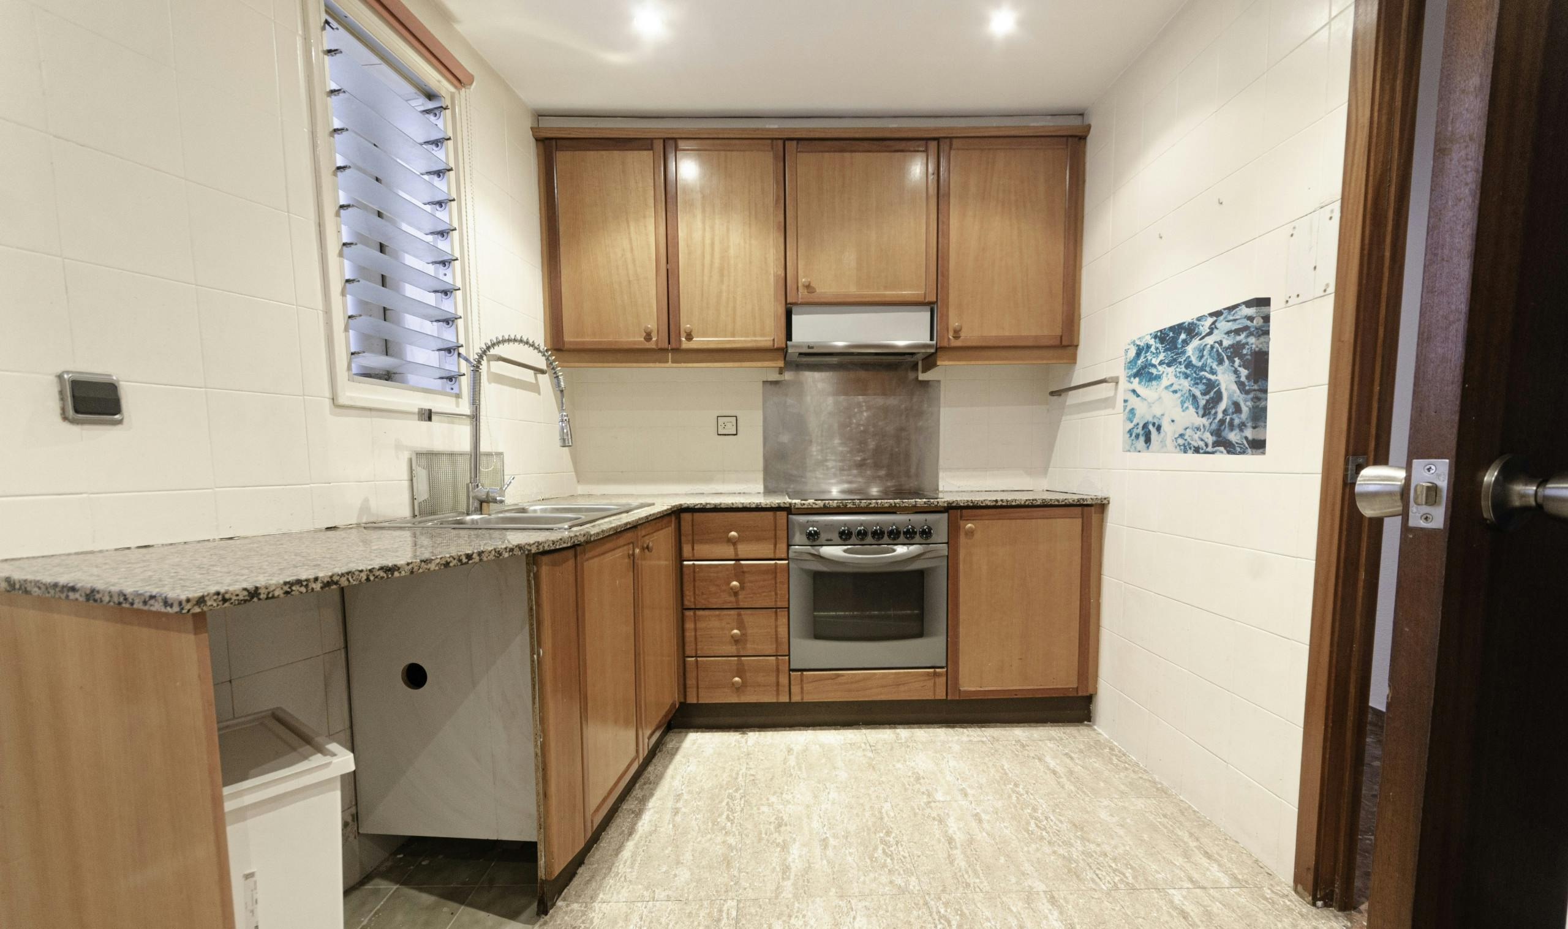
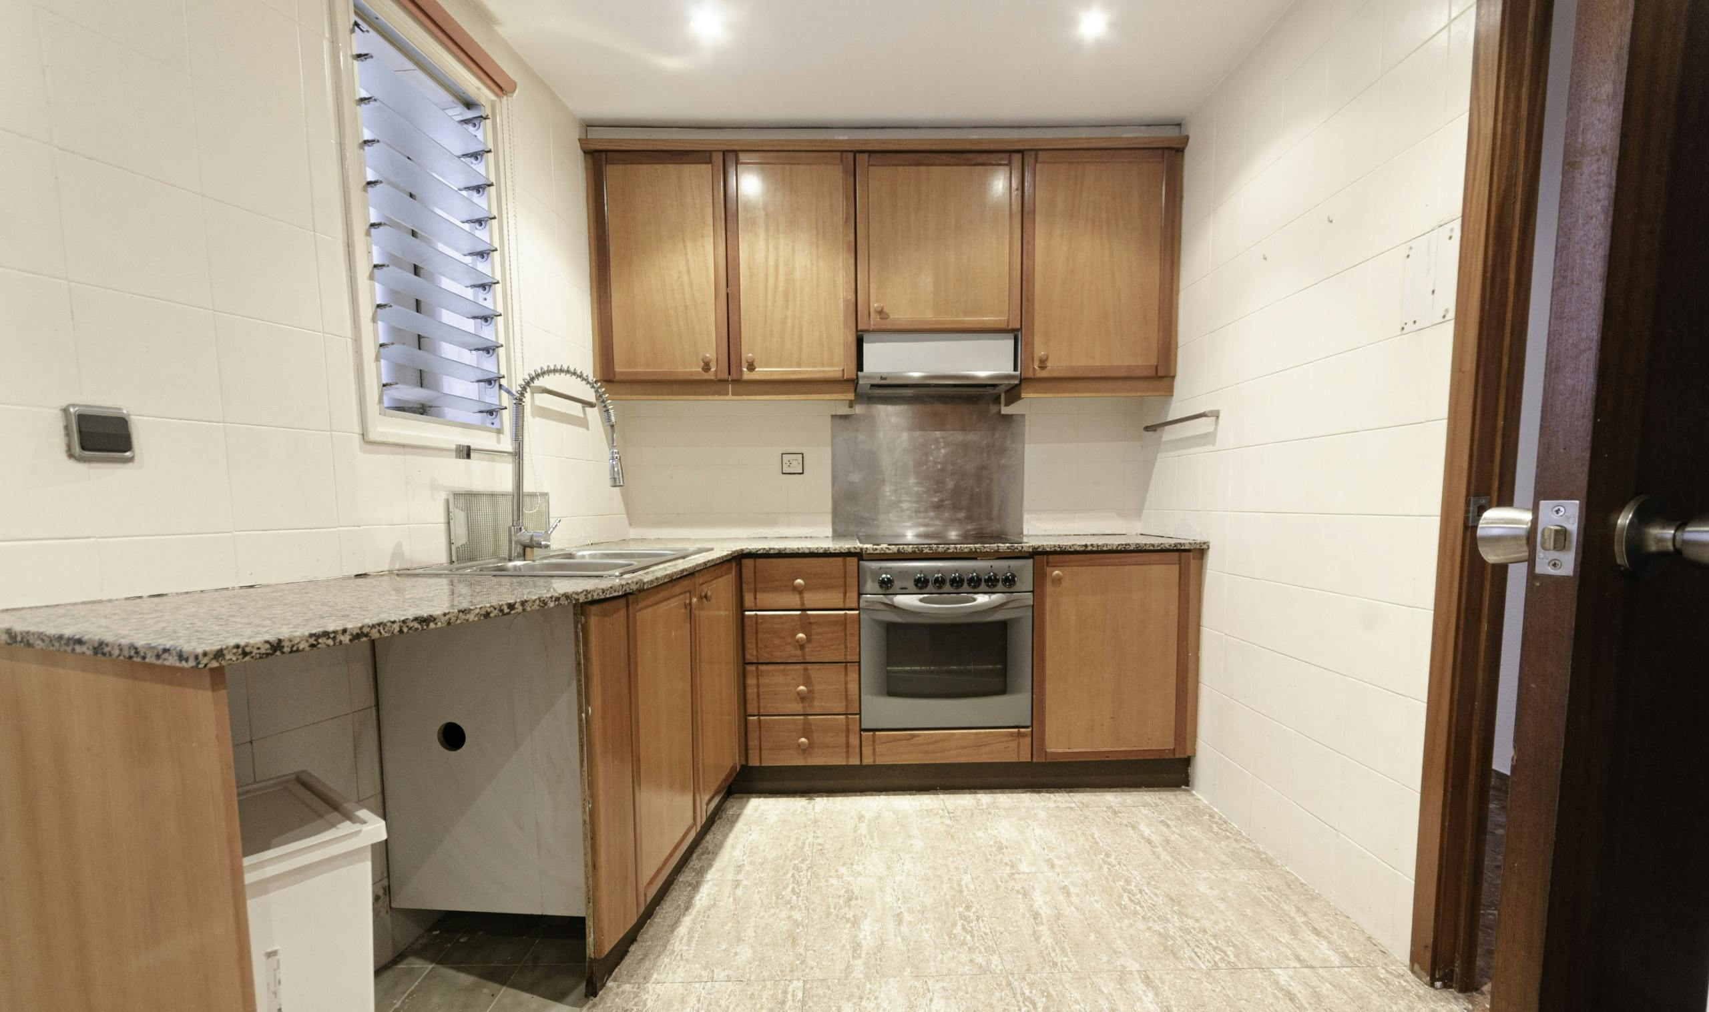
- wall art [1121,296,1272,457]
